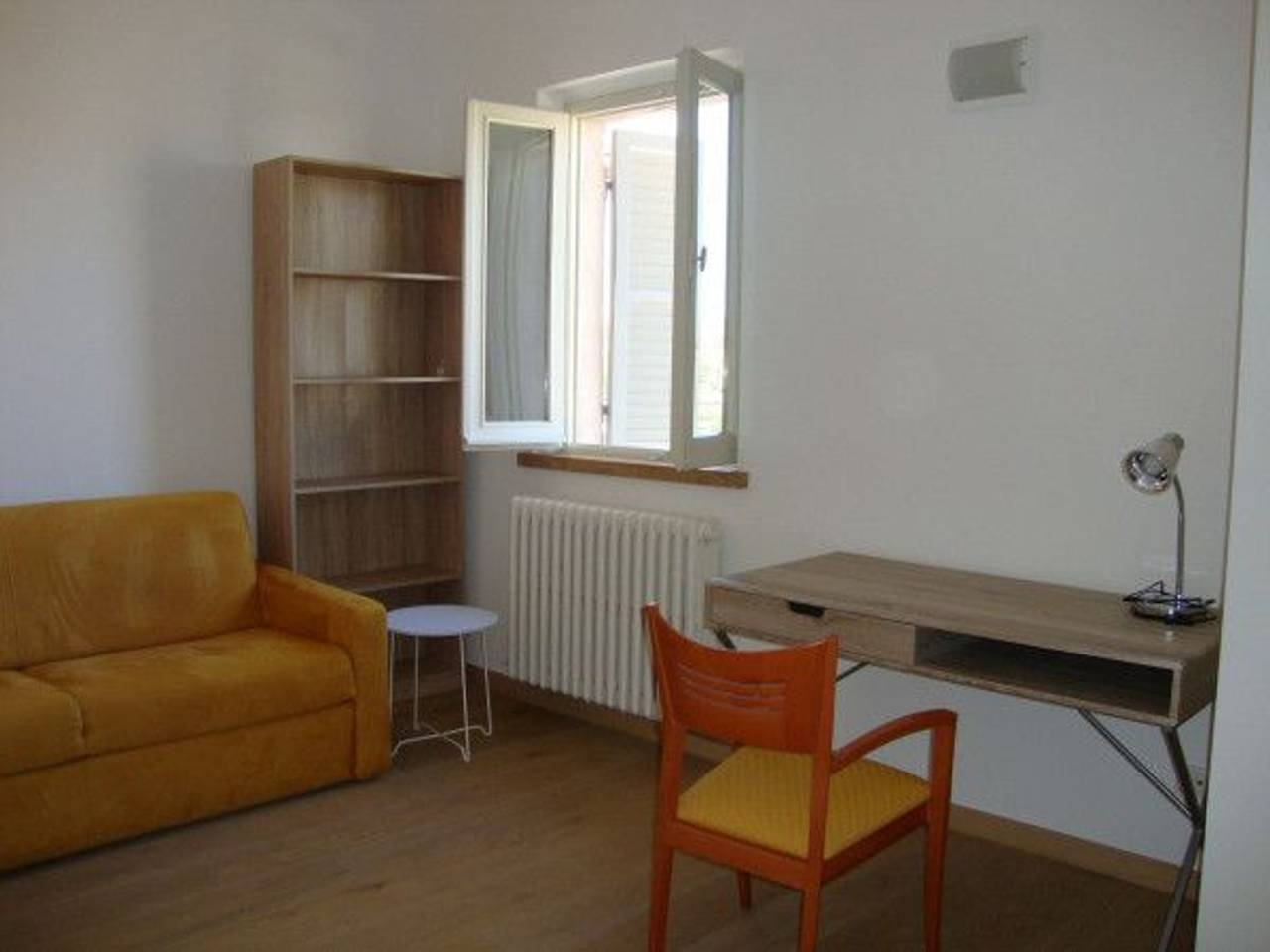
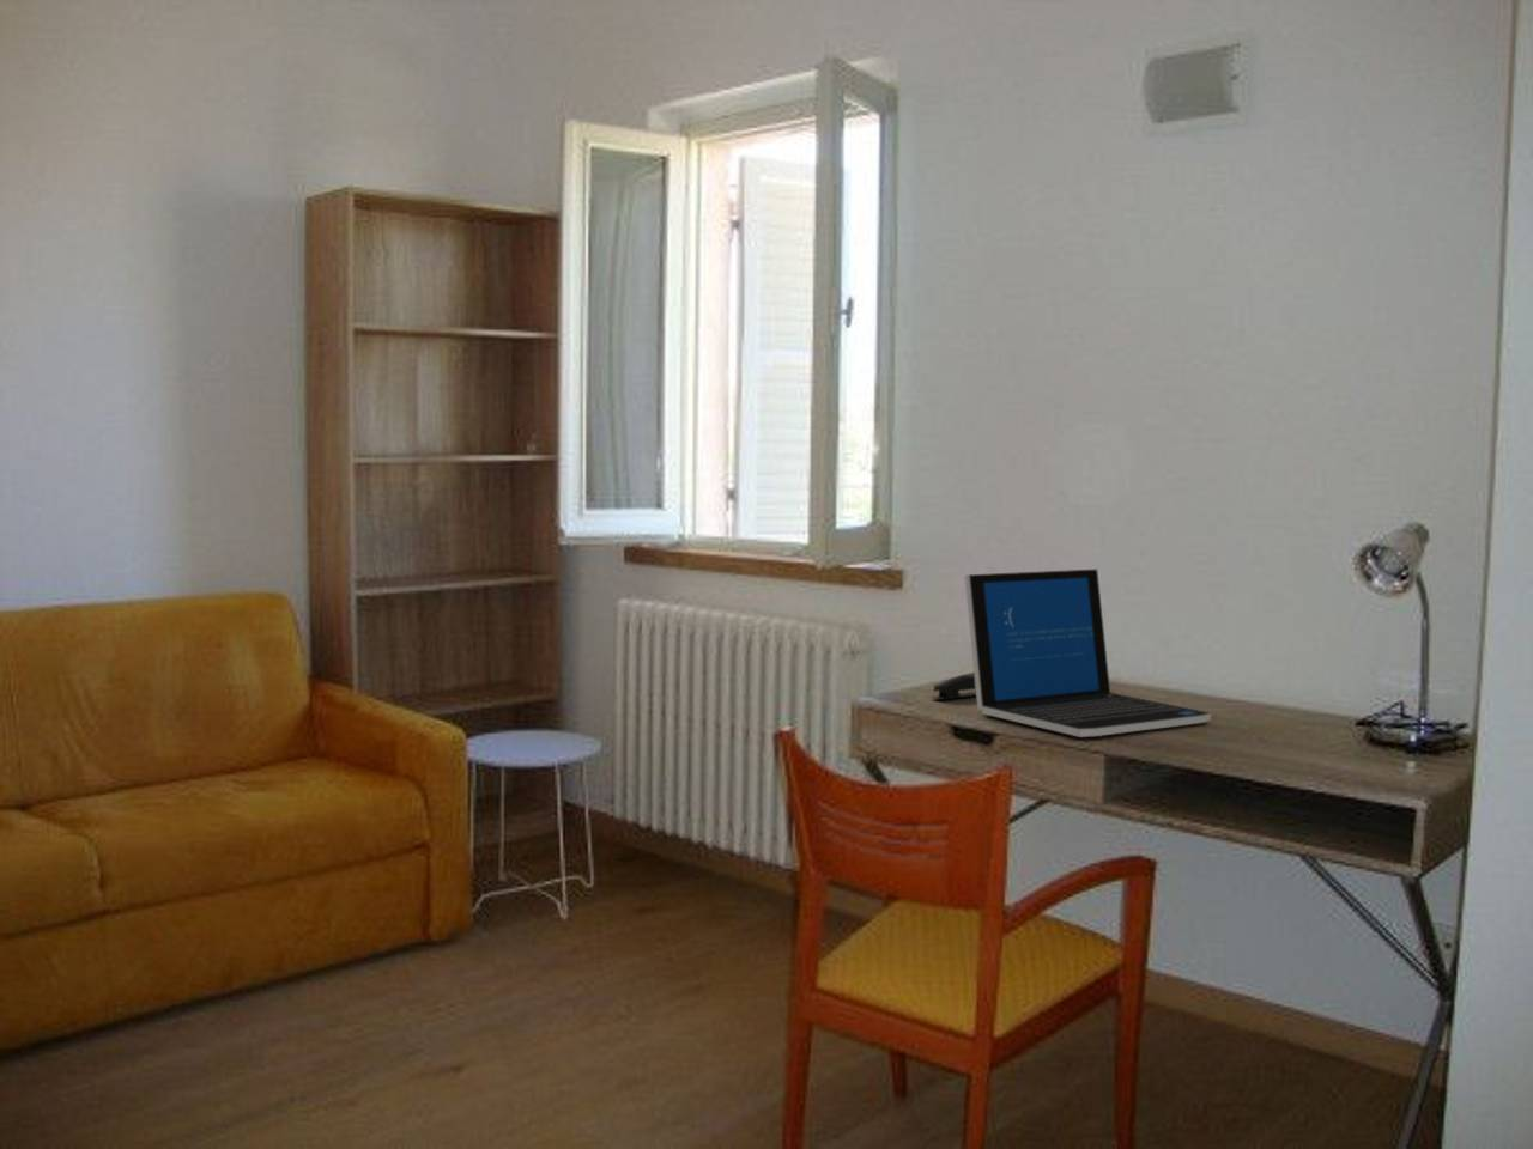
+ stapler [931,671,977,700]
+ laptop [963,567,1212,739]
